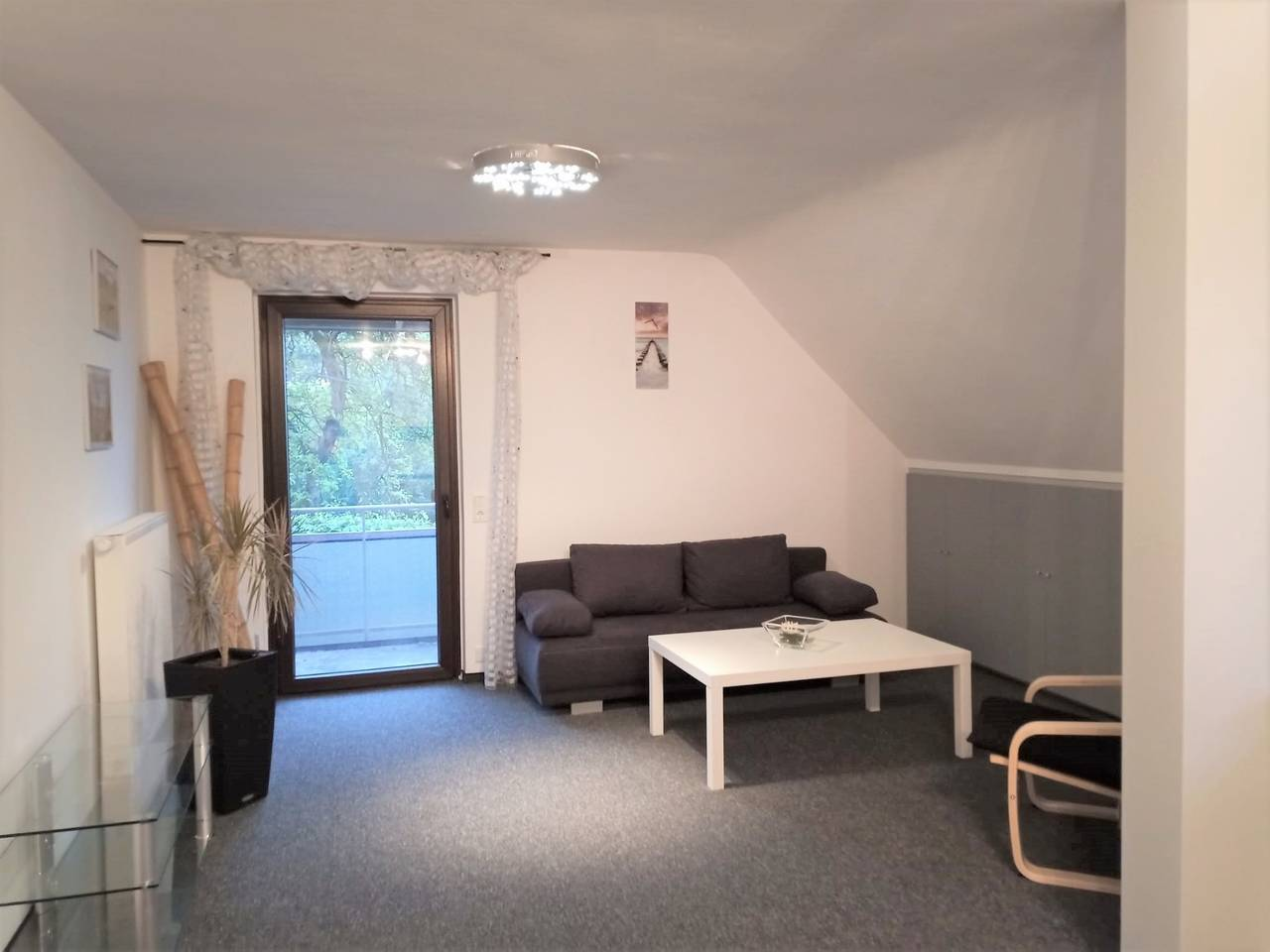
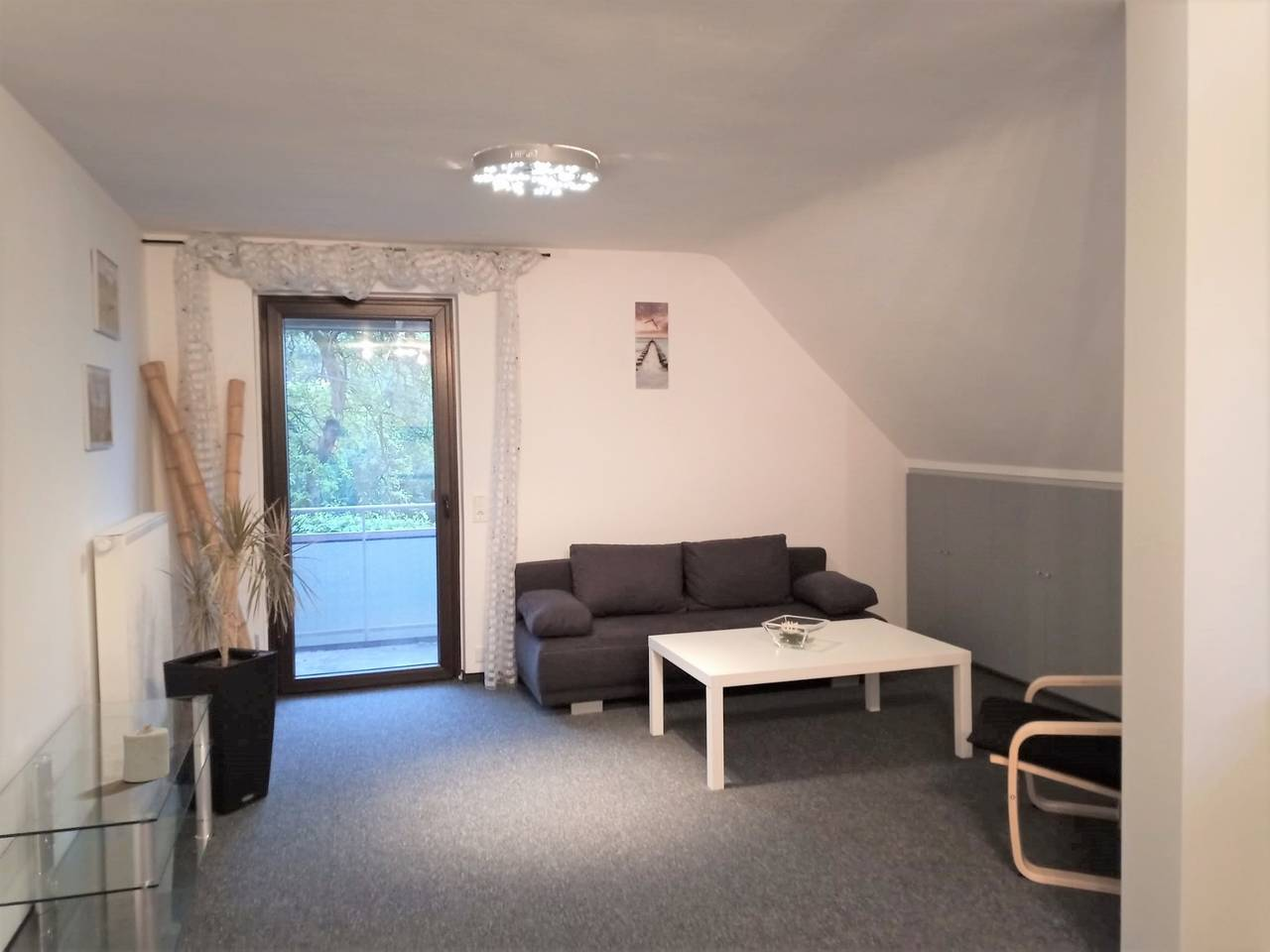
+ candle [122,723,171,783]
